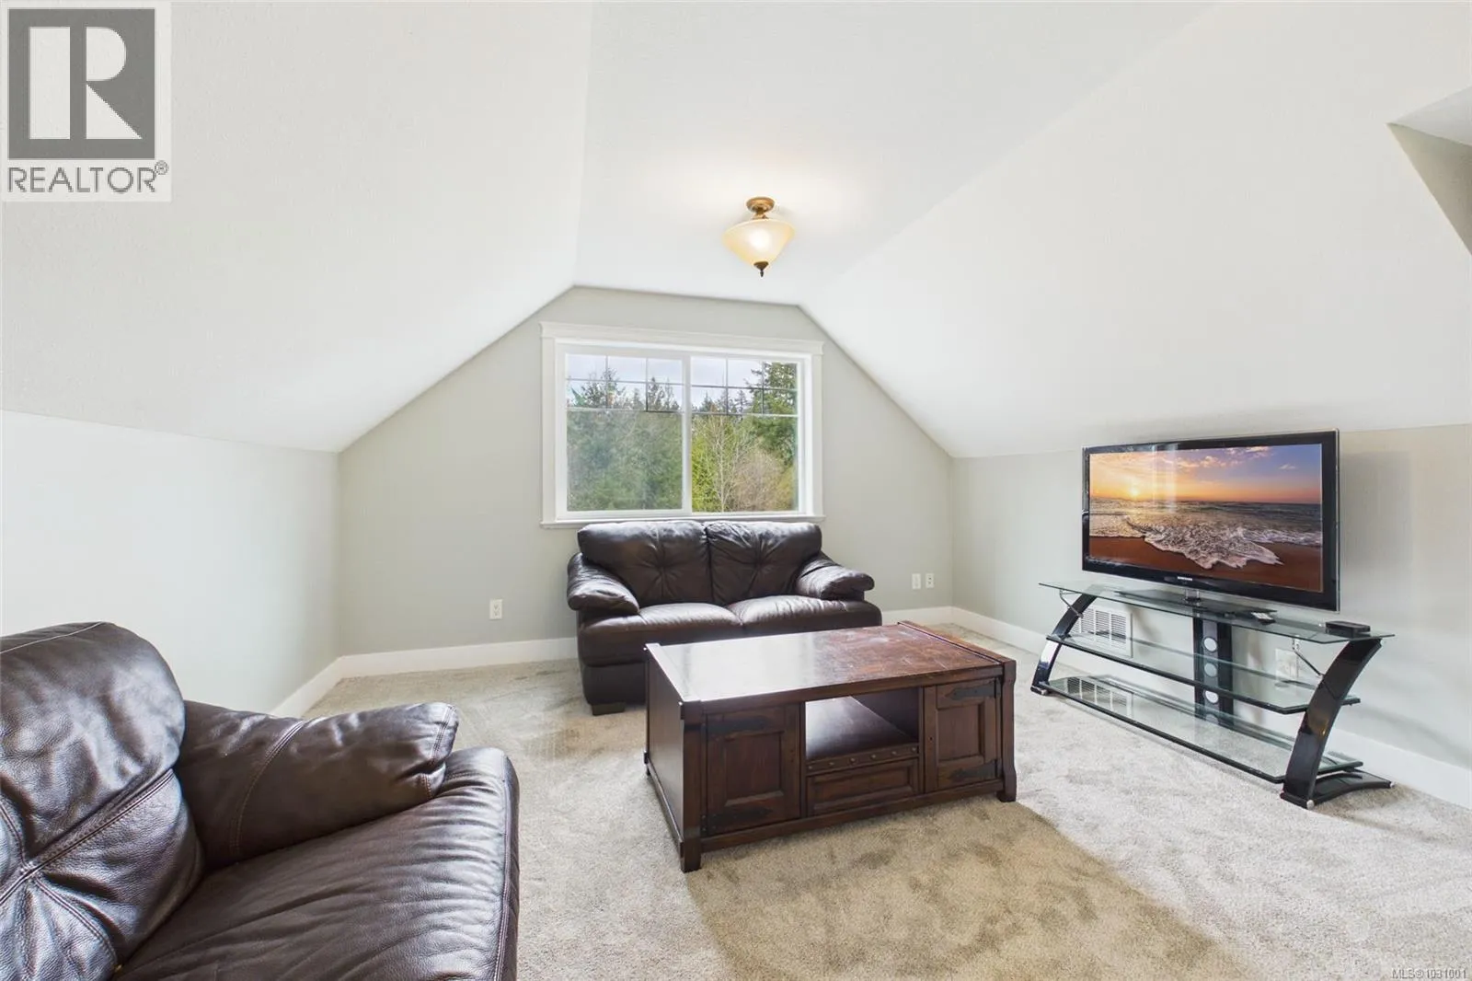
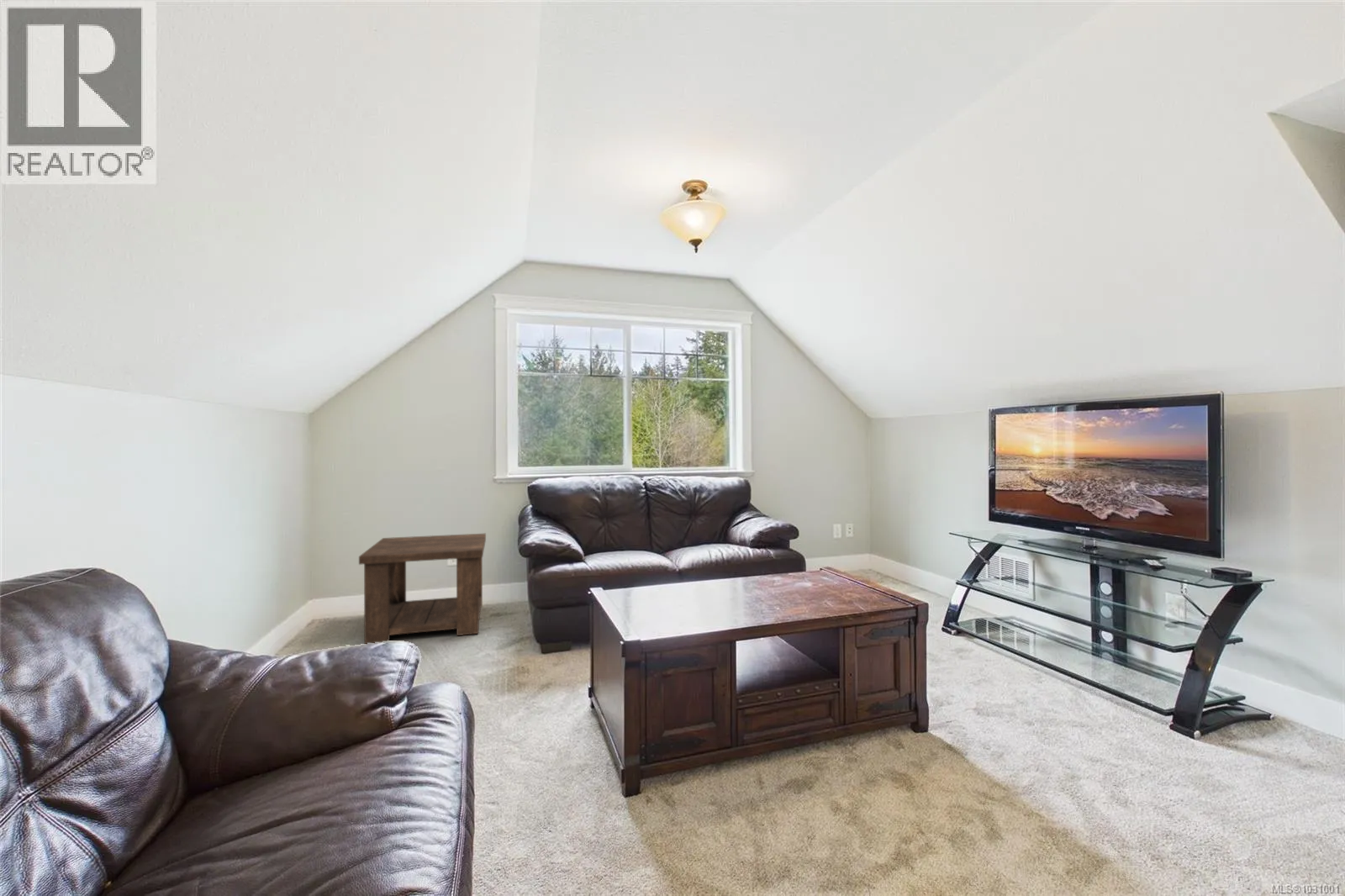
+ side table [358,533,487,645]
